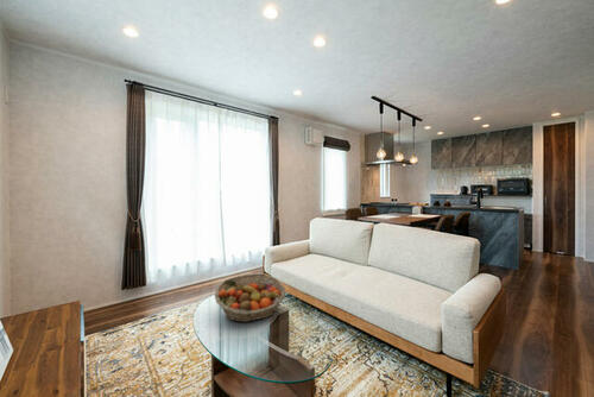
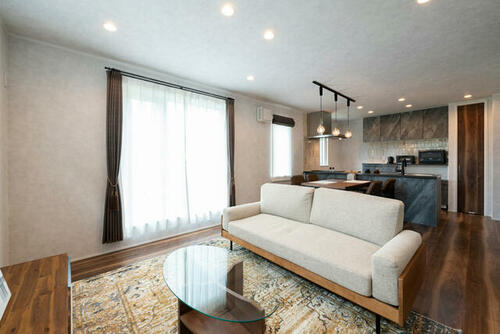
- fruit basket [214,272,286,323]
